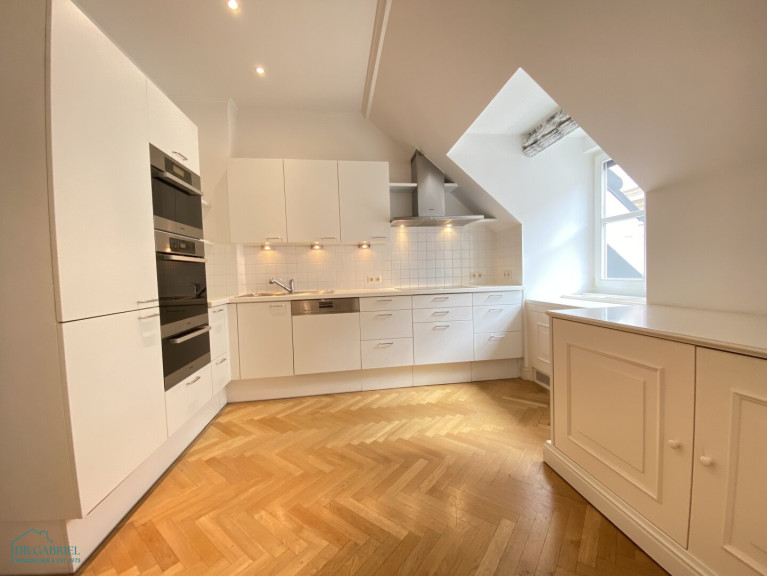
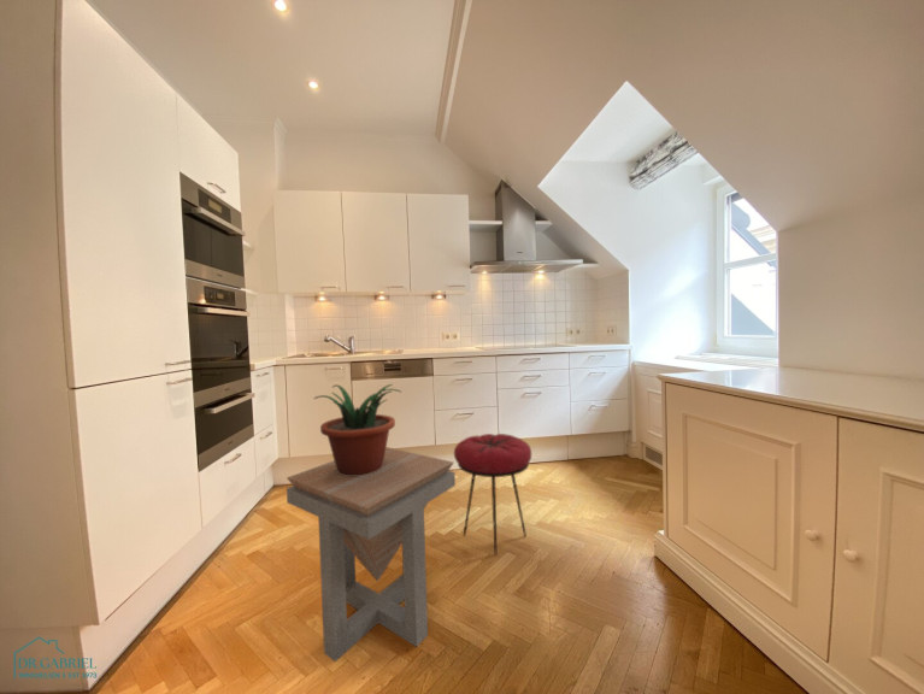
+ potted plant [313,383,402,476]
+ side table [286,446,457,663]
+ stool [453,433,532,557]
